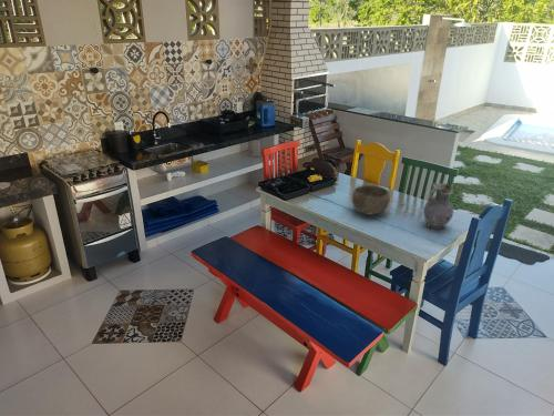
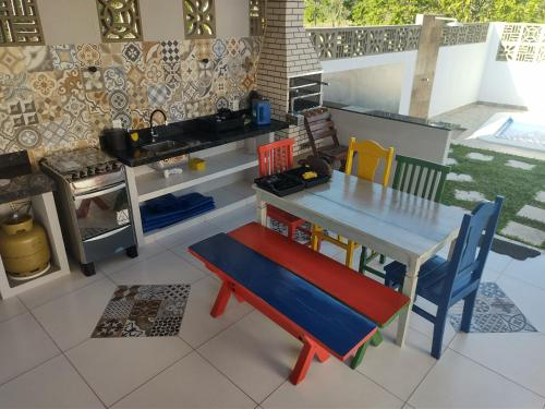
- pitcher [422,182,455,231]
- bowl [351,184,391,215]
